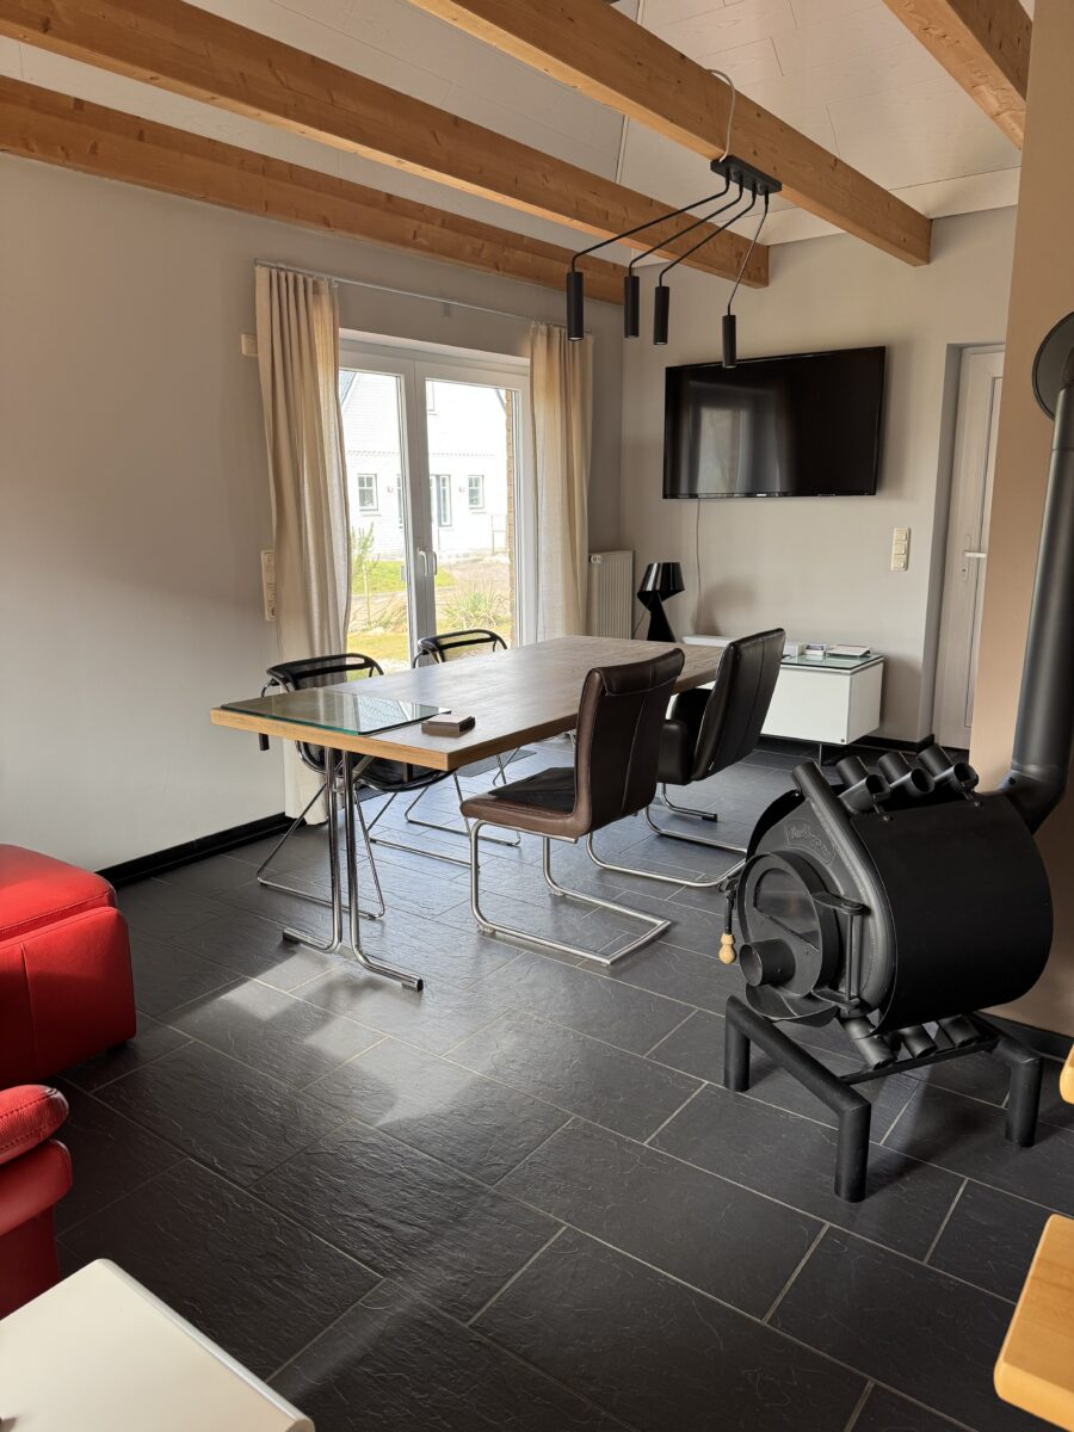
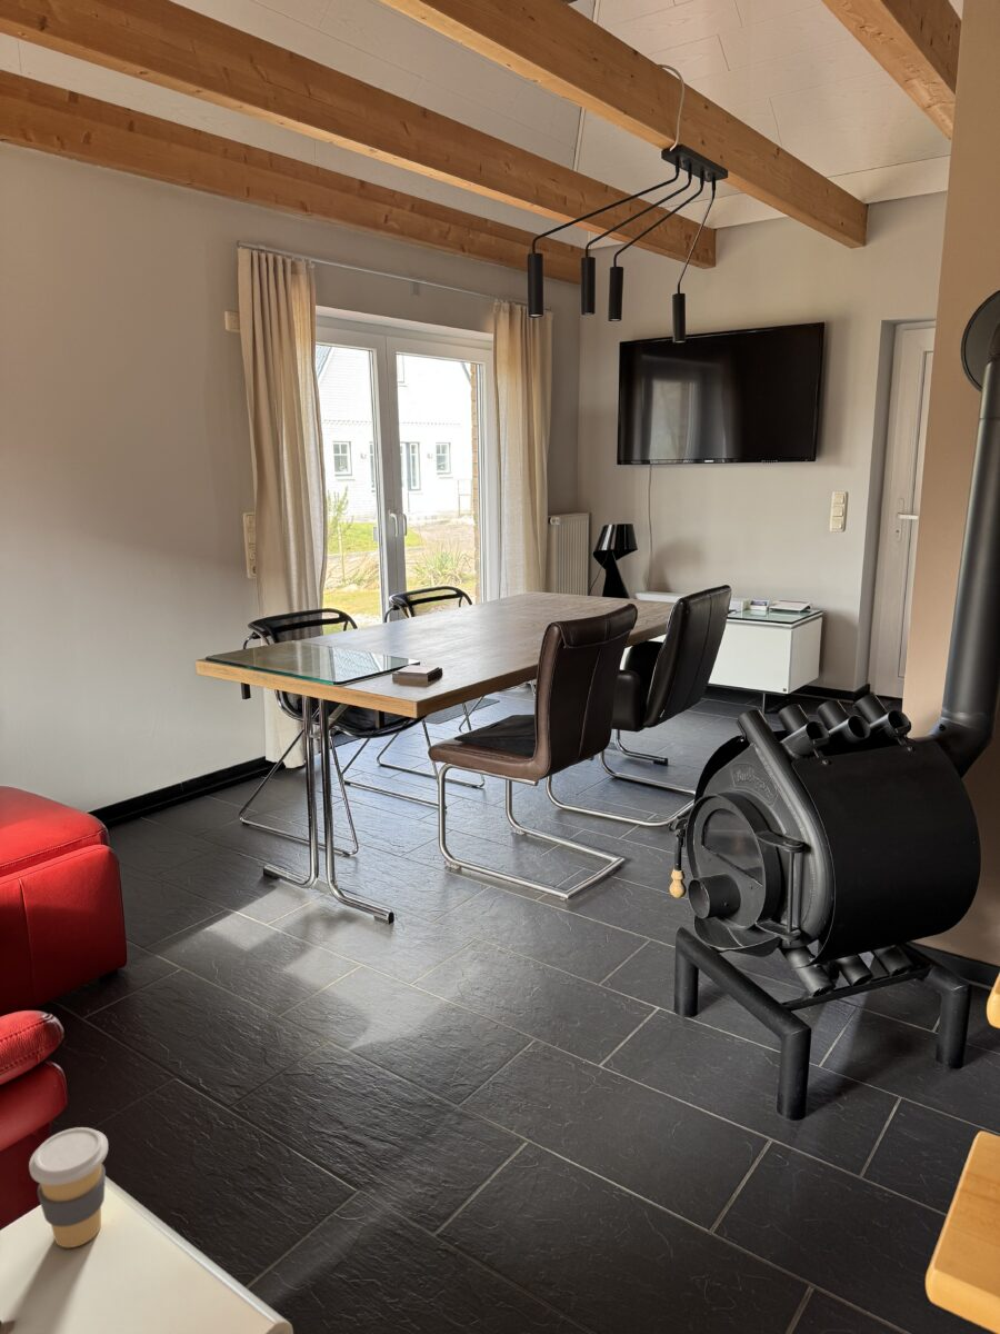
+ coffee cup [28,1126,109,1248]
